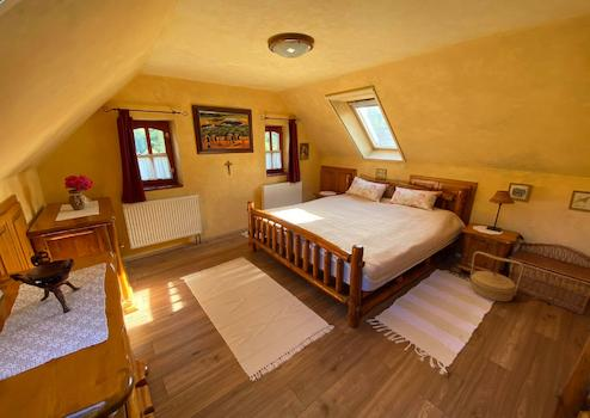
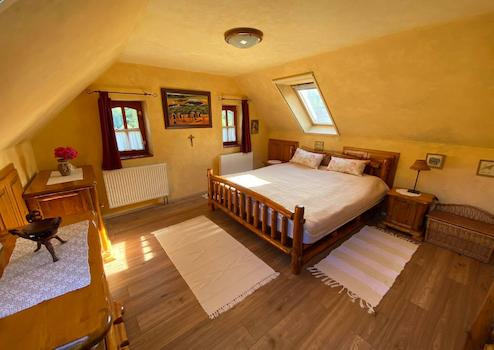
- woven basket [469,251,524,302]
